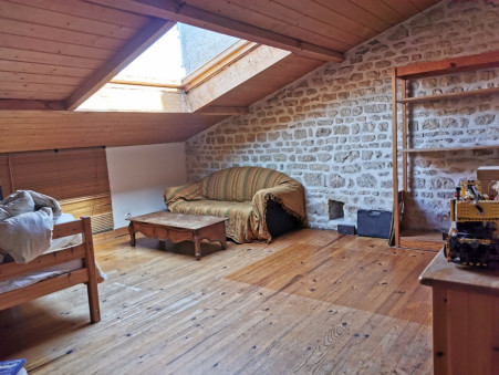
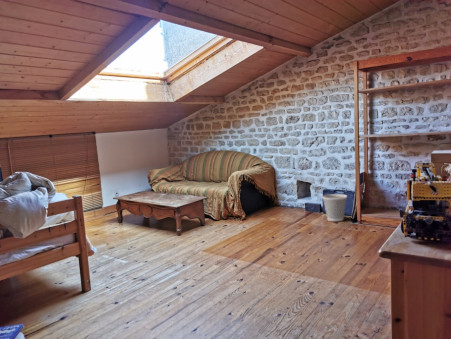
+ wastebasket [321,193,348,222]
